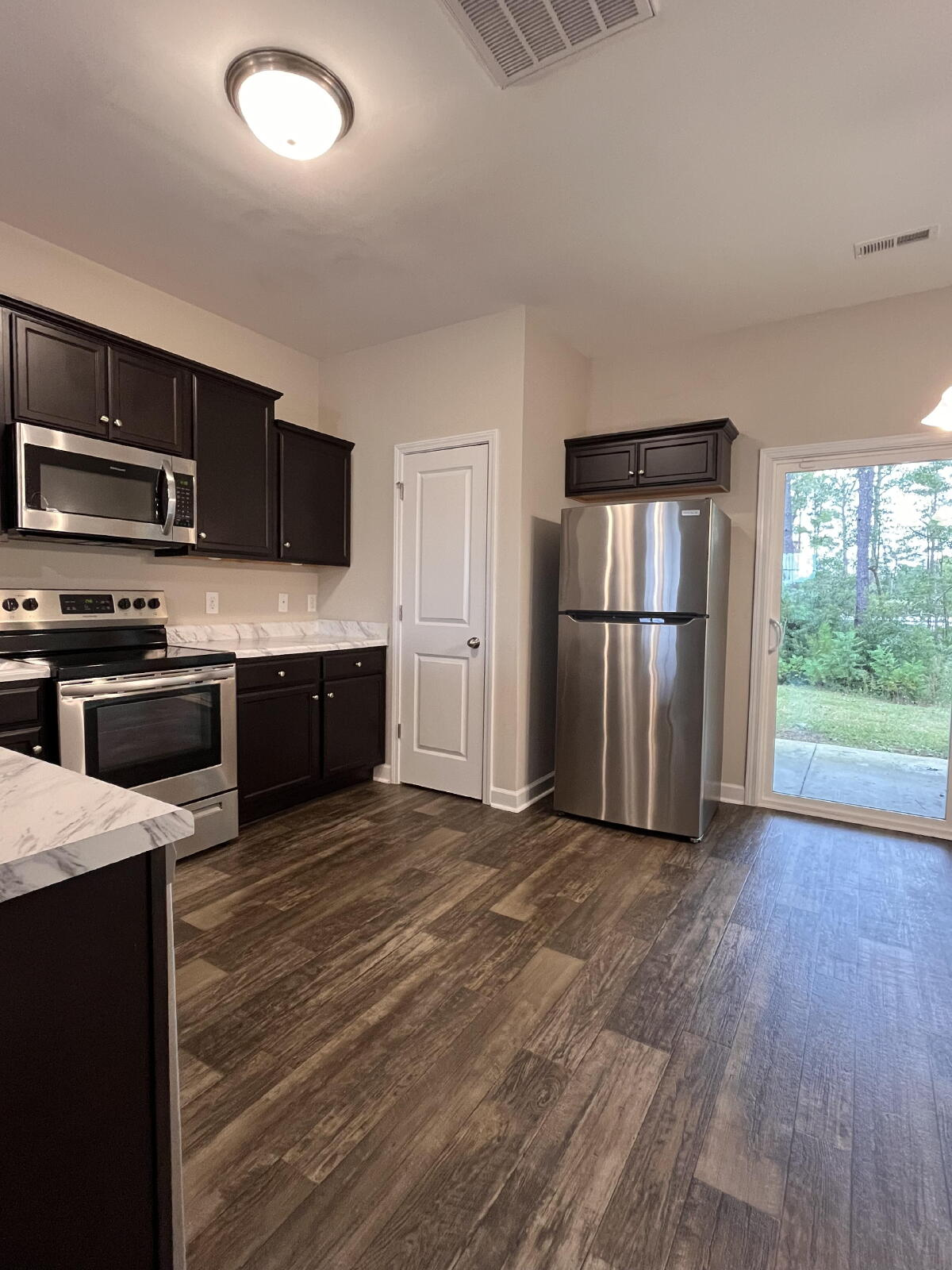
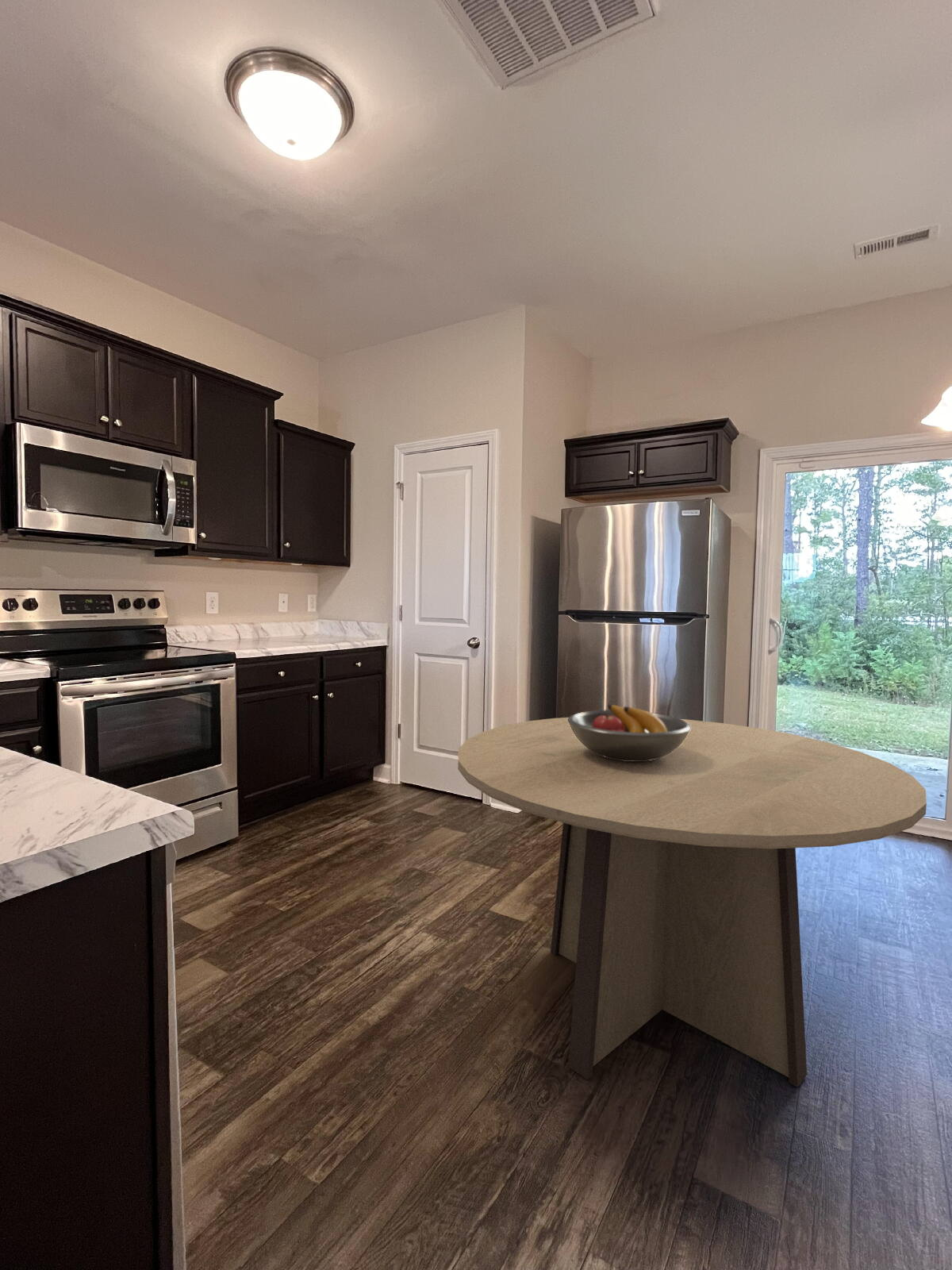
+ fruit bowl [568,703,691,761]
+ dining table [457,717,927,1088]
